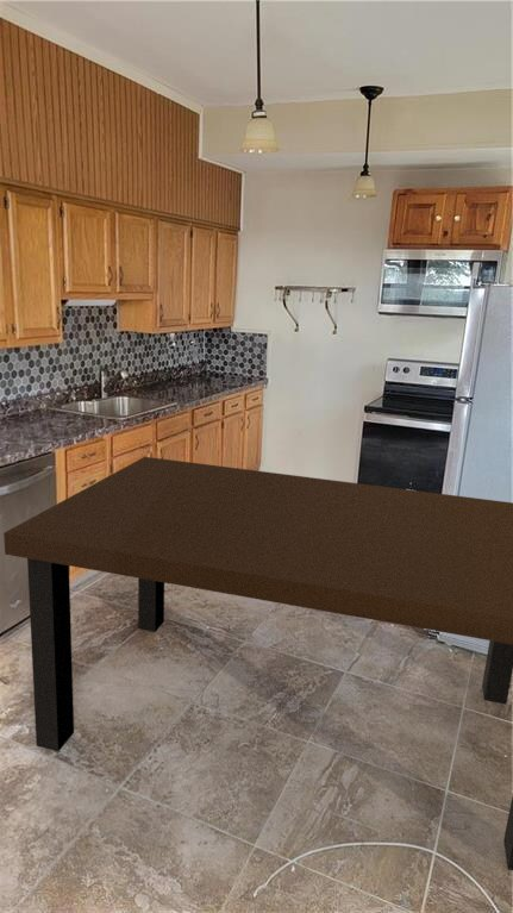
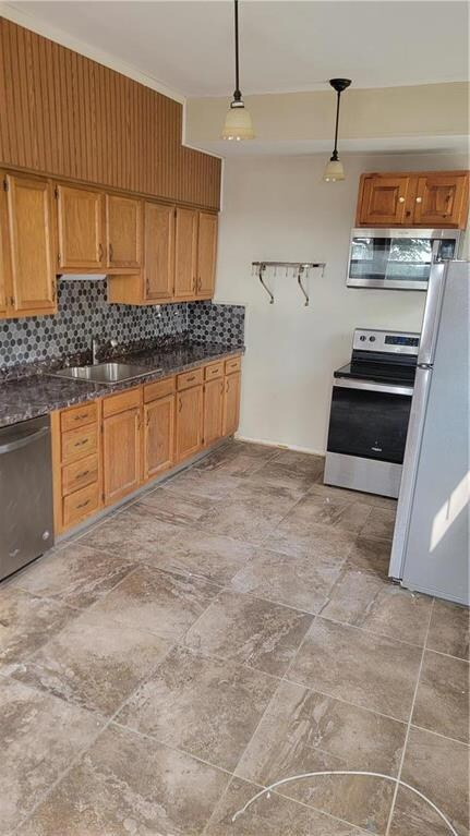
- dining table [2,456,513,871]
